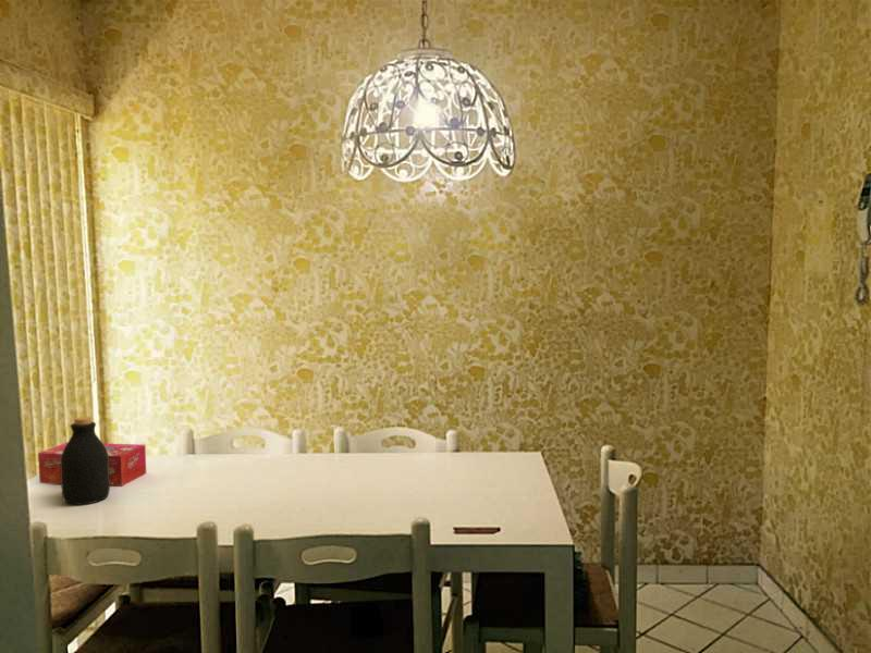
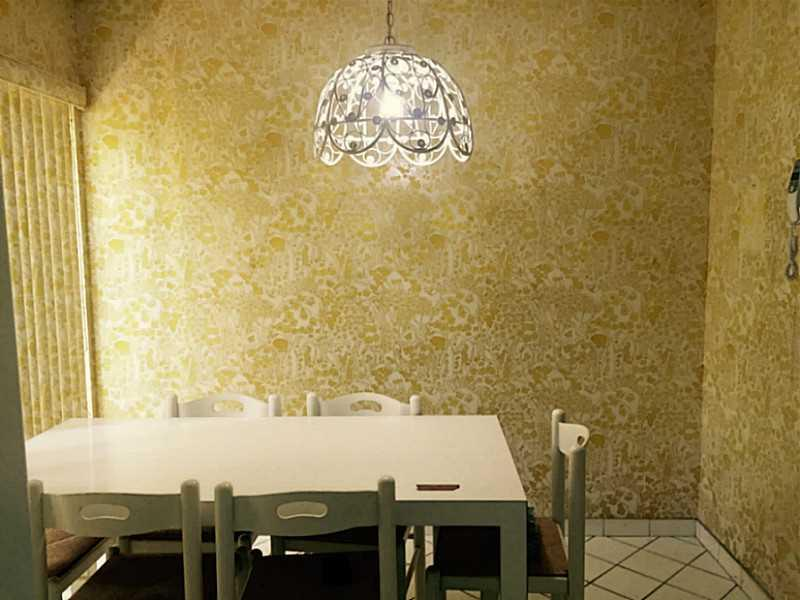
- tissue box [37,441,147,488]
- bottle [60,416,111,505]
